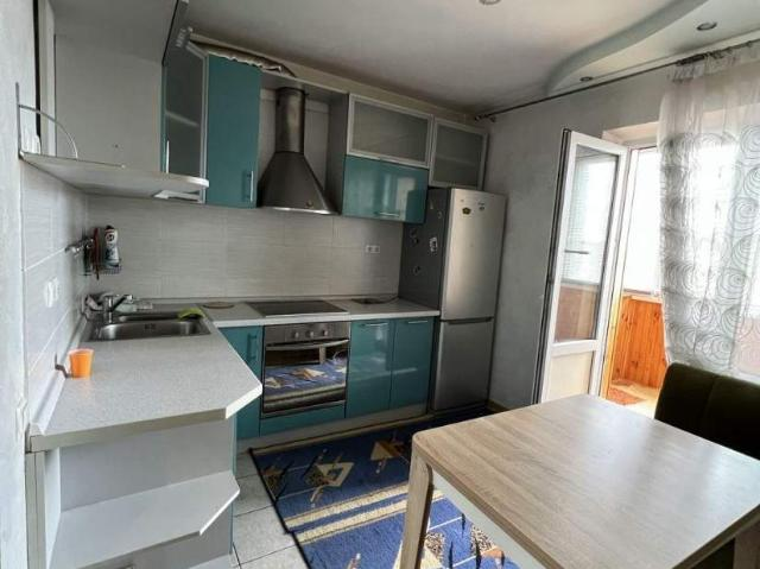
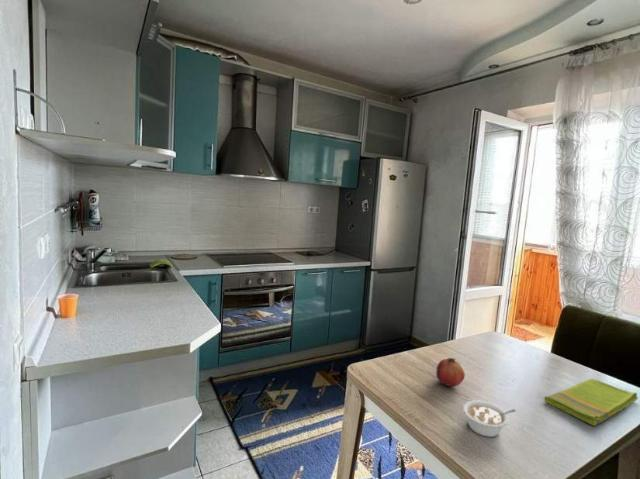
+ legume [462,399,517,438]
+ dish towel [544,378,639,427]
+ fruit [435,357,466,387]
